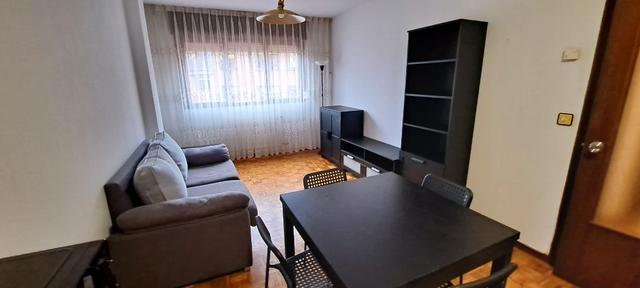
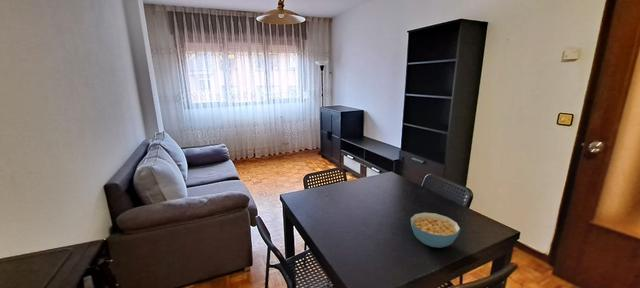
+ cereal bowl [410,212,461,249]
